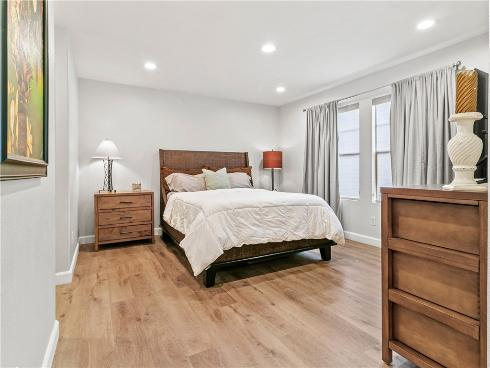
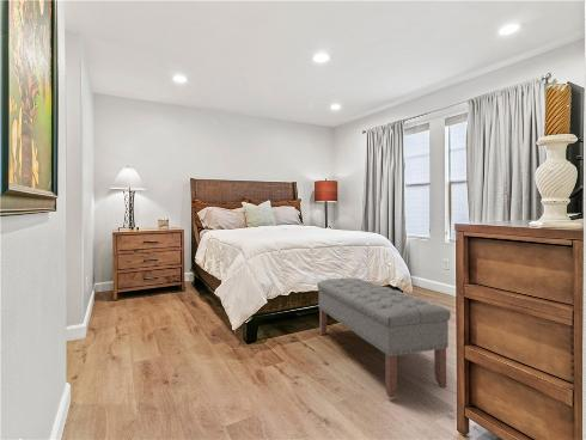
+ bench [316,276,452,399]
